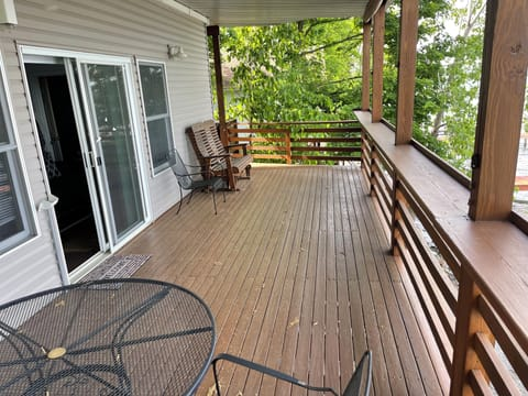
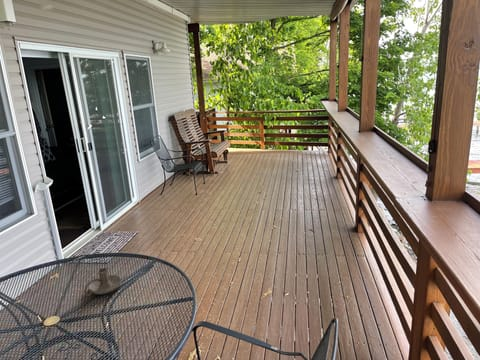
+ candle holder [83,267,123,297]
